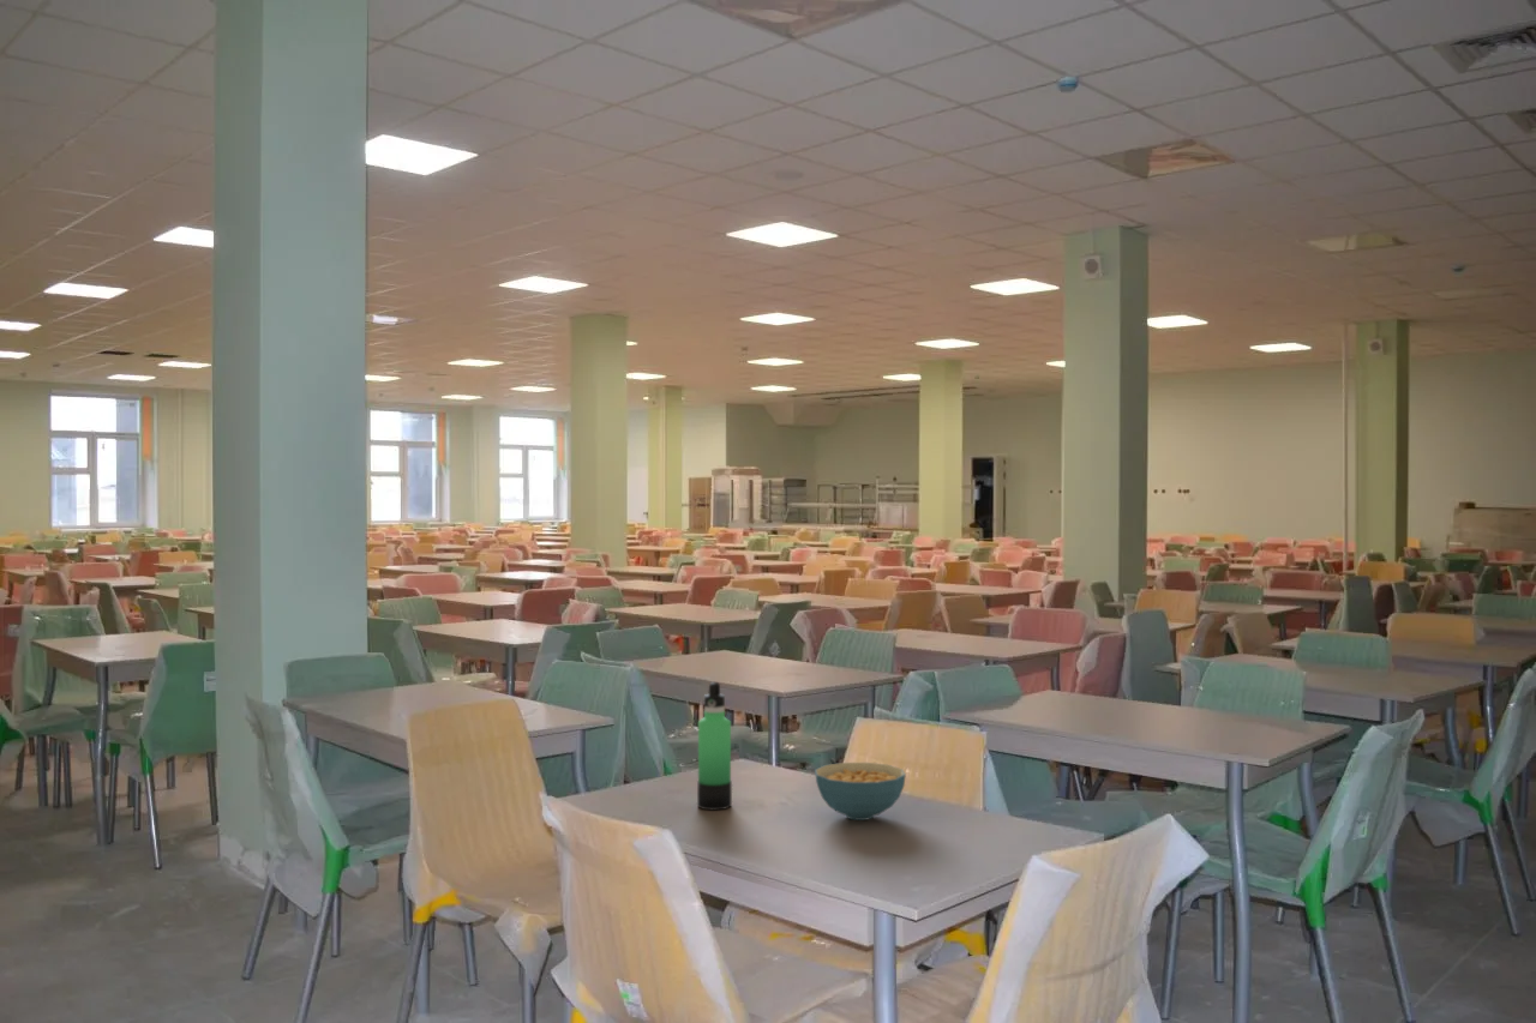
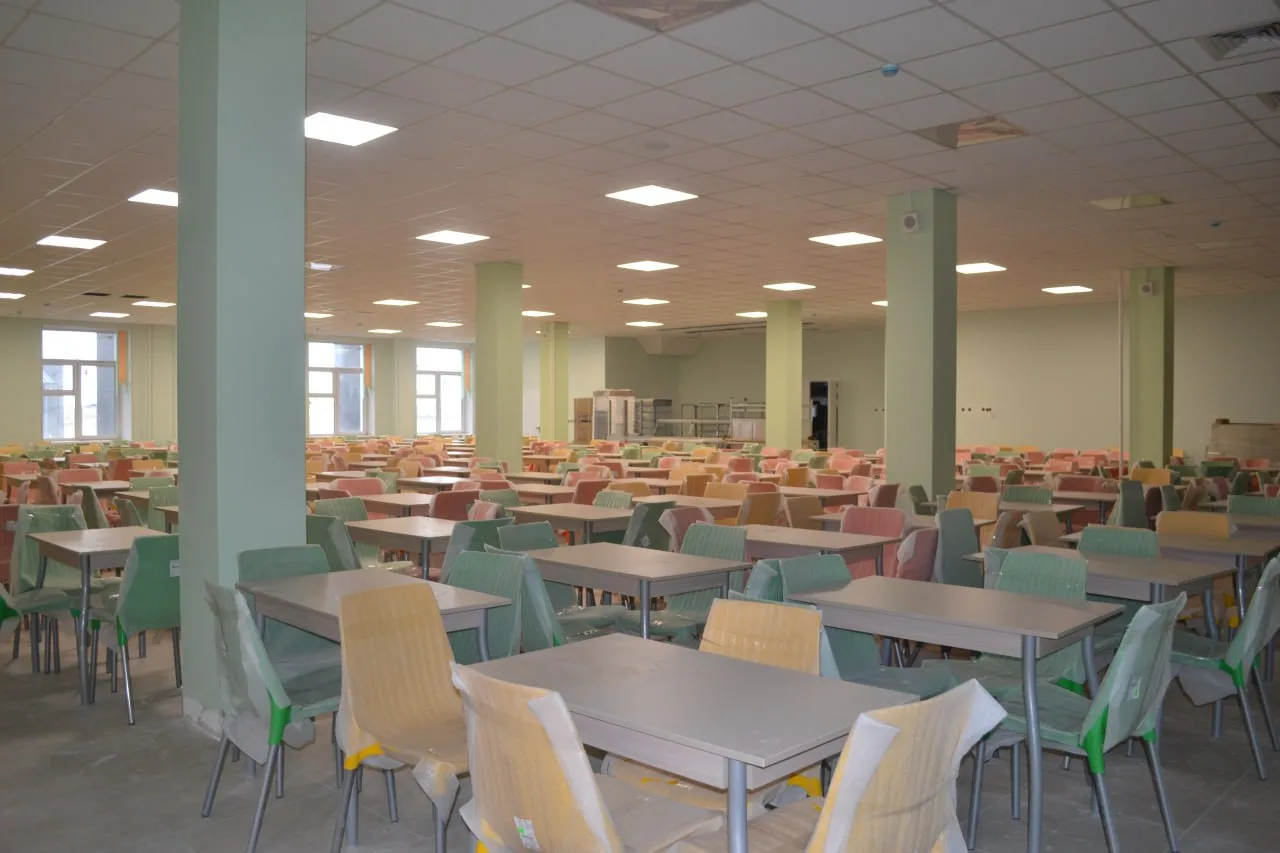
- cereal bowl [814,762,907,822]
- thermos bottle [696,681,733,811]
